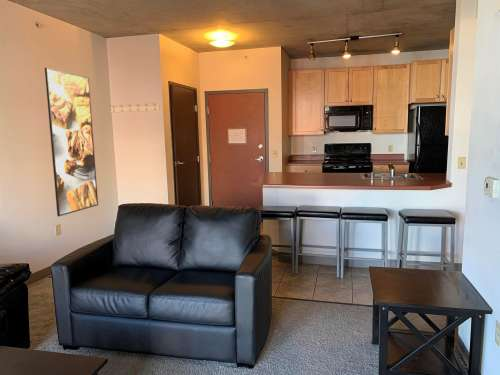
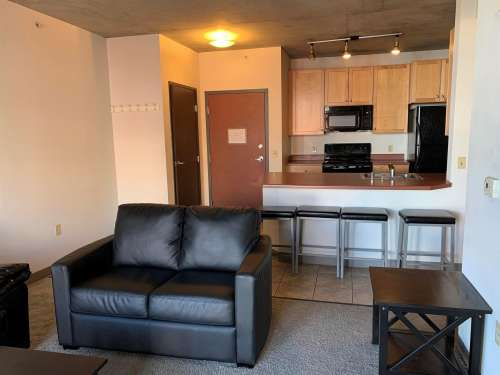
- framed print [44,67,99,217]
